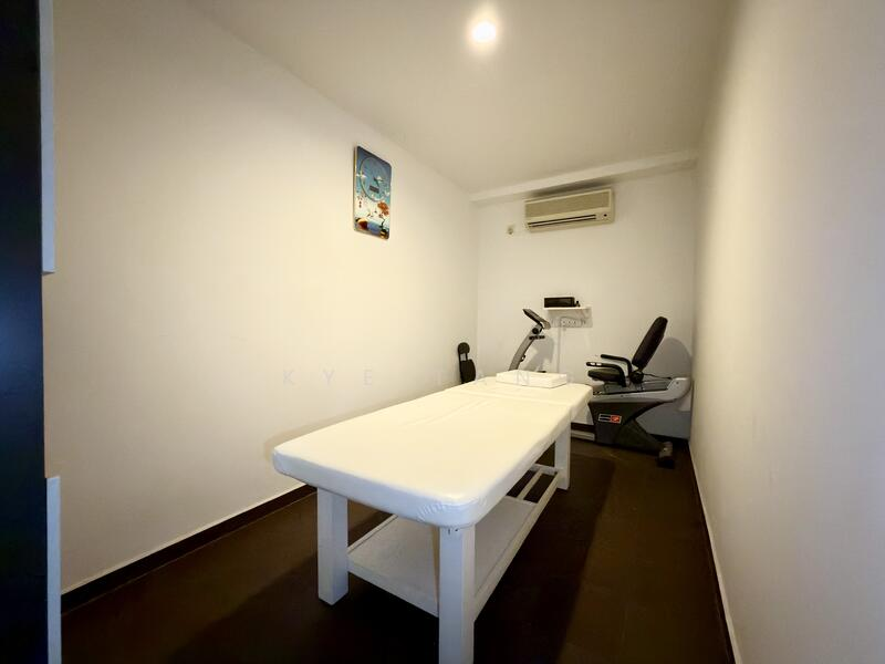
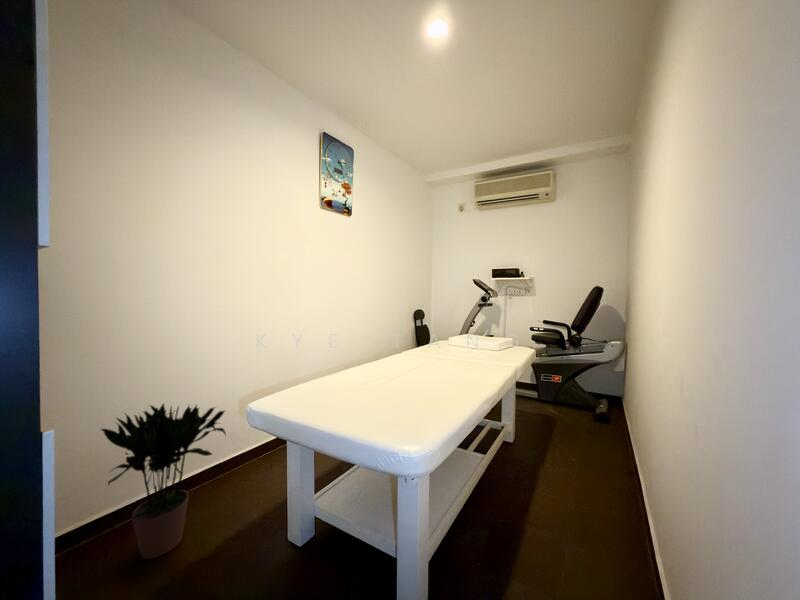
+ potted plant [100,403,227,560]
